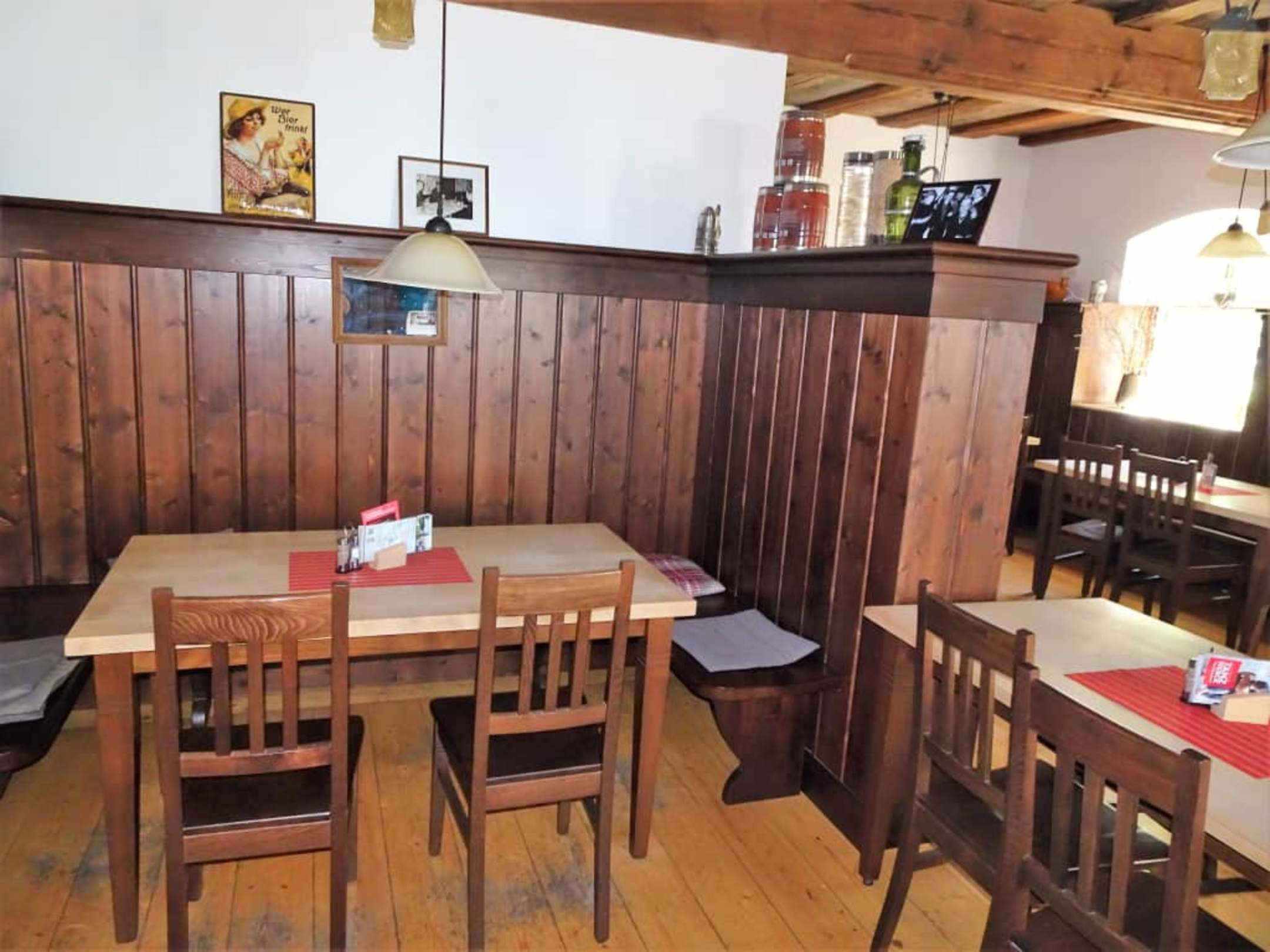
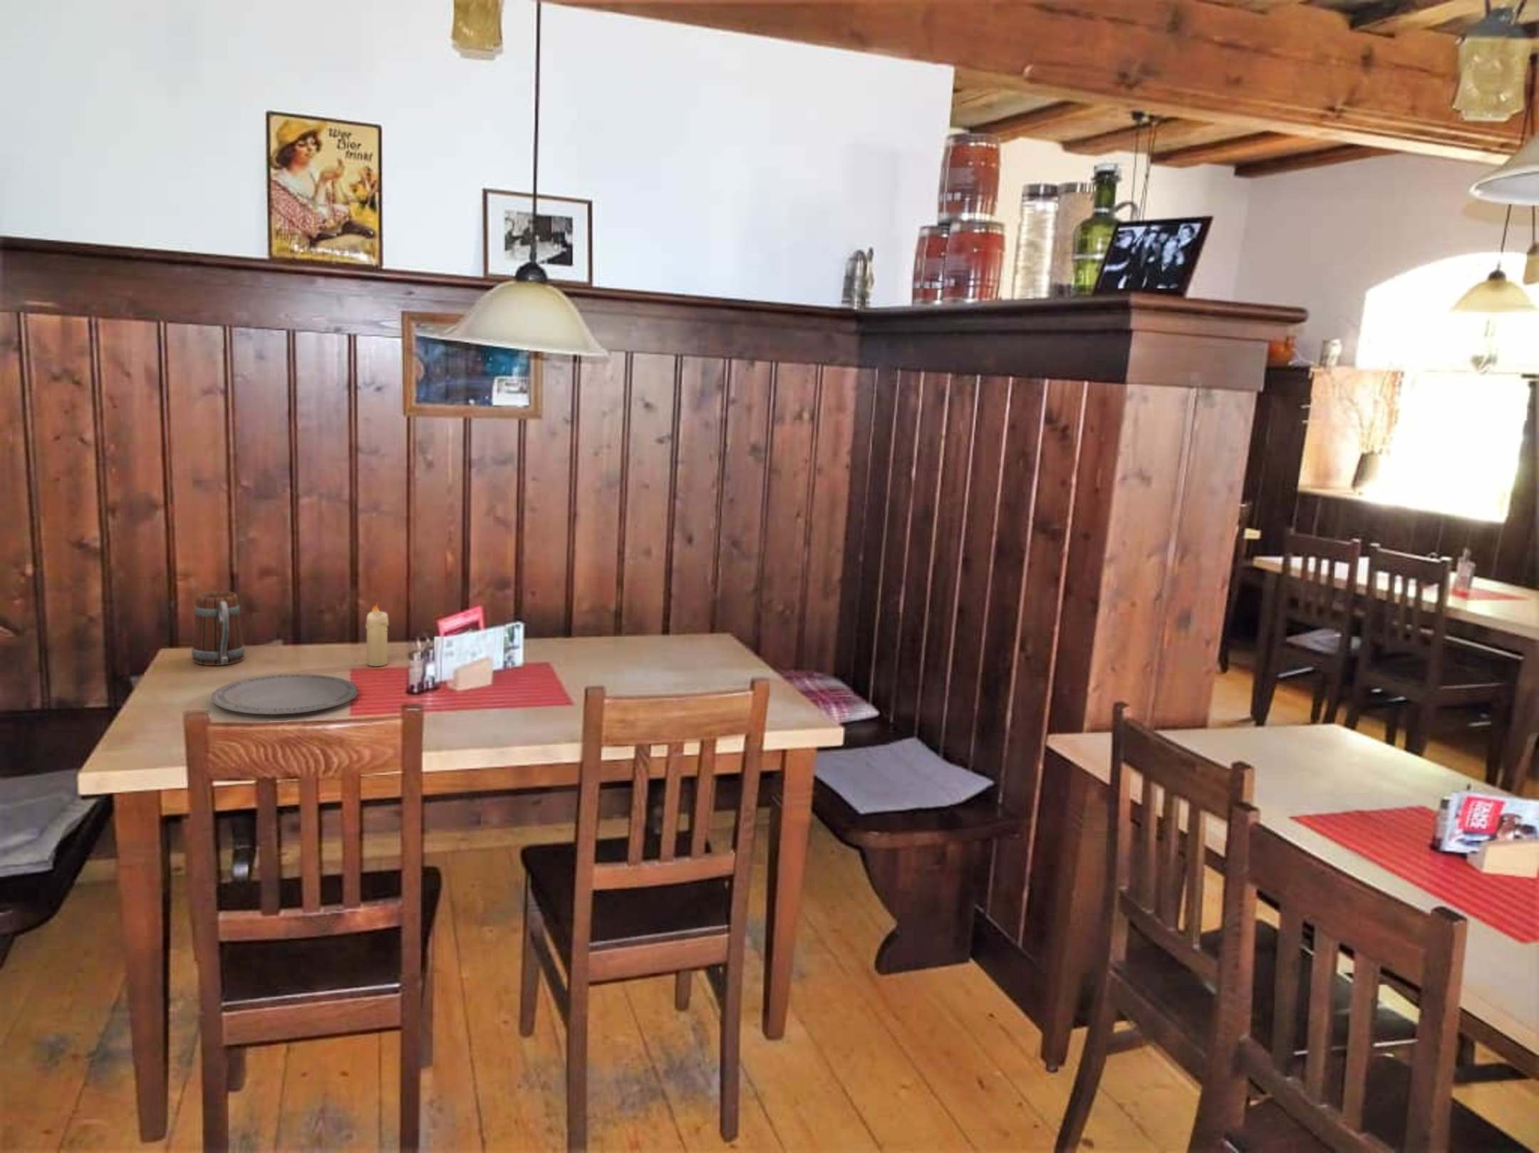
+ beer mug [191,591,246,666]
+ candle [365,602,390,667]
+ plate [211,673,359,716]
